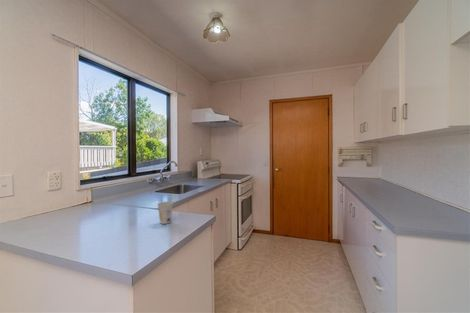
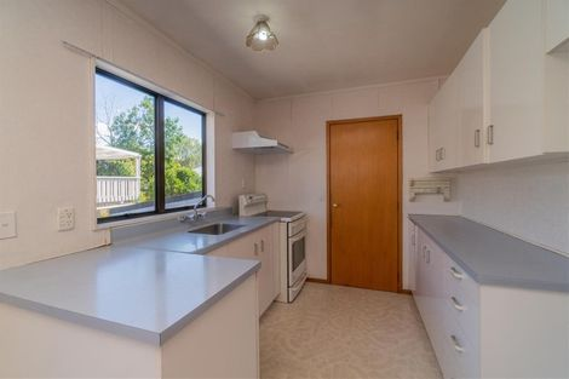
- cup [156,201,174,225]
